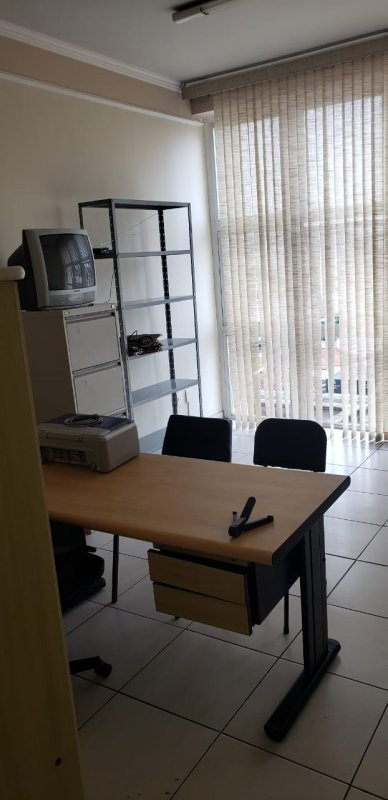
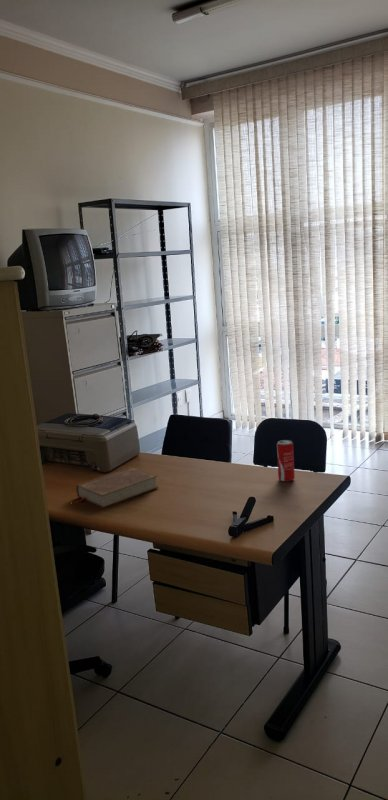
+ beverage can [276,439,296,482]
+ book [73,466,160,509]
